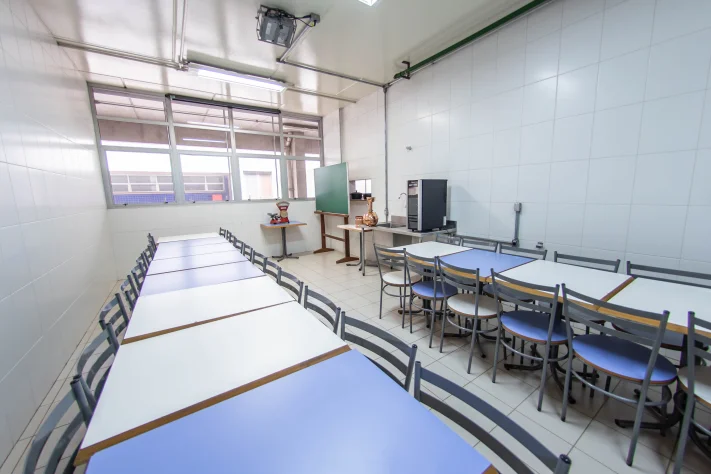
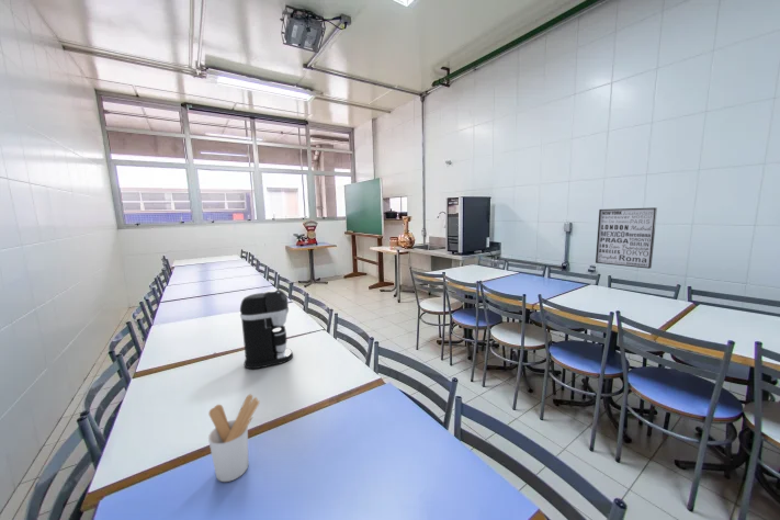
+ utensil holder [207,394,261,483]
+ coffee maker [239,289,294,370]
+ wall art [595,206,658,270]
